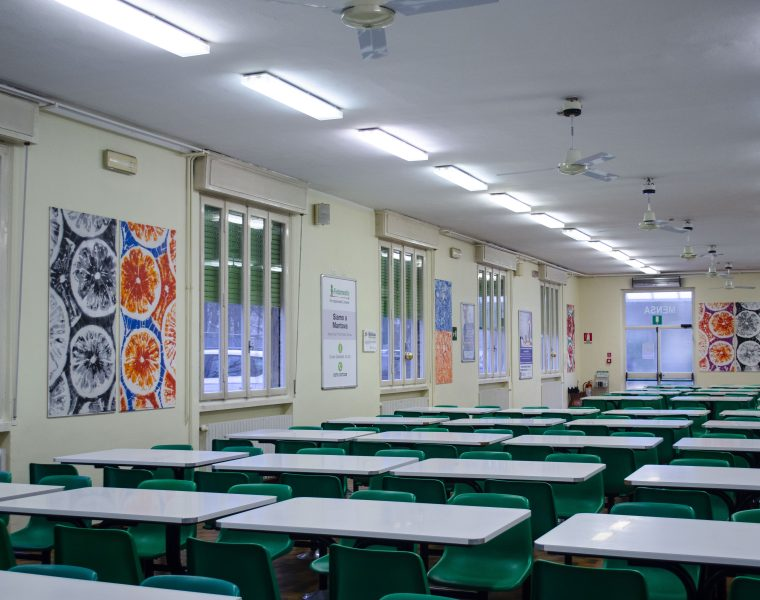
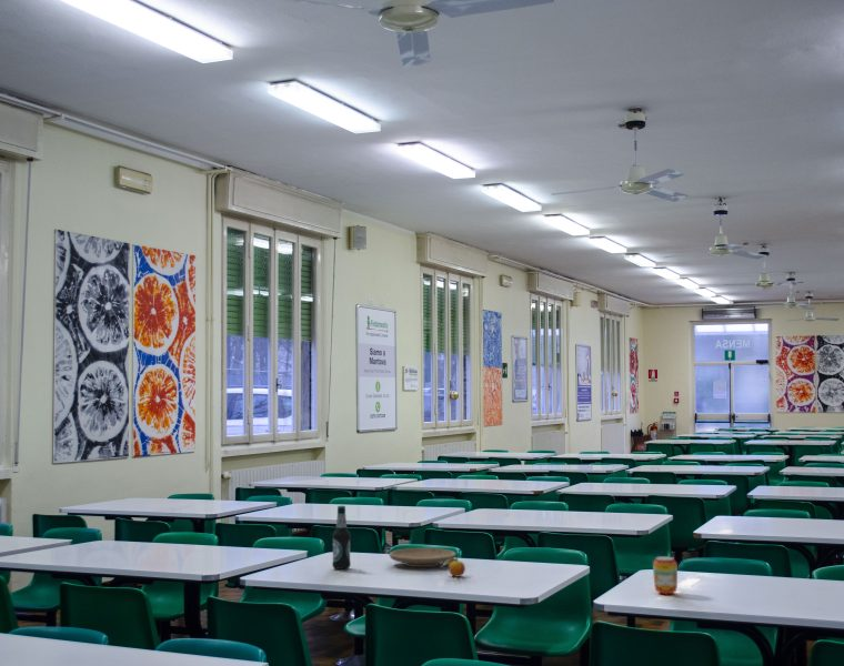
+ fruit [440,554,466,577]
+ plate [389,547,456,568]
+ beverage can [652,555,679,595]
+ bottle [331,505,352,571]
